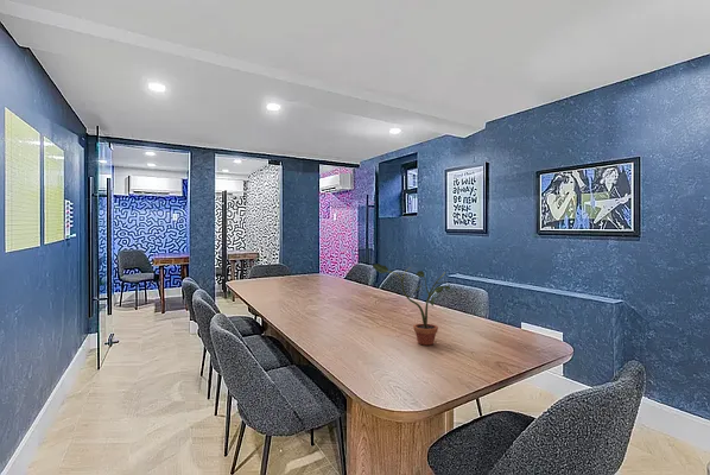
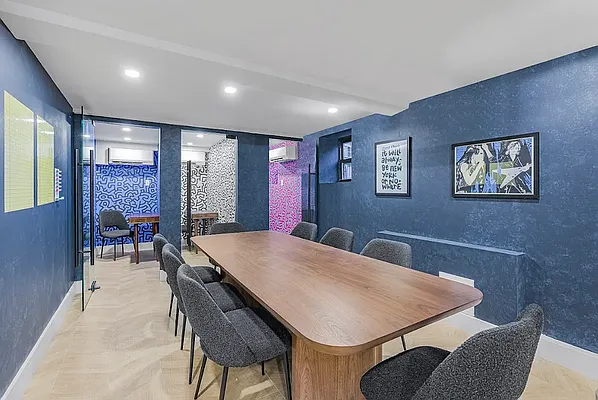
- potted plant [372,262,451,347]
